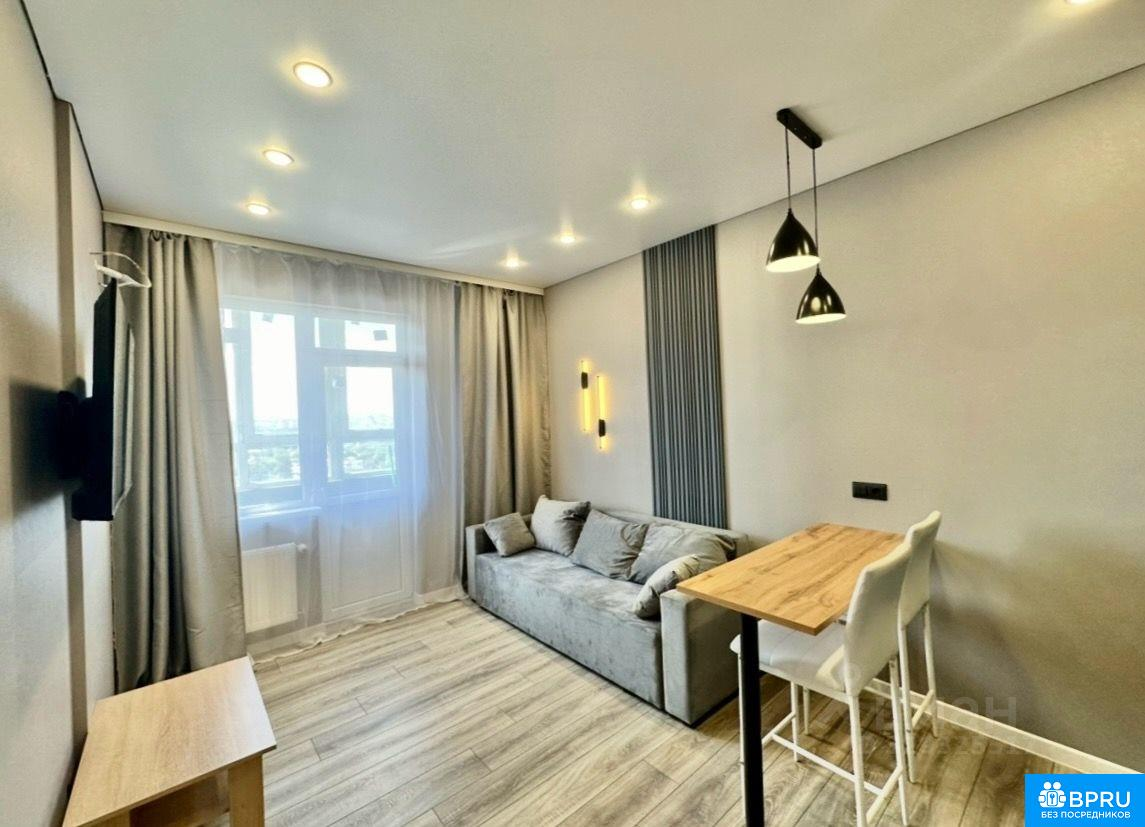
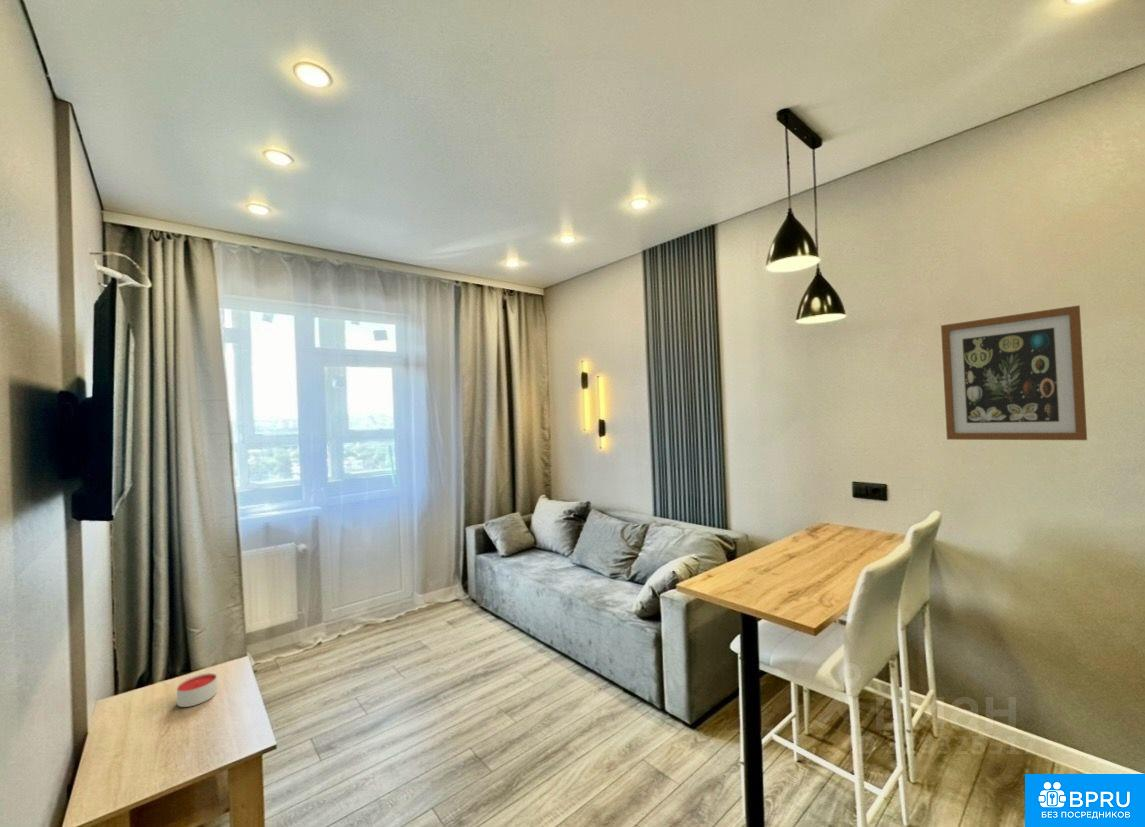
+ candle [176,672,218,708]
+ wall art [940,304,1088,441]
